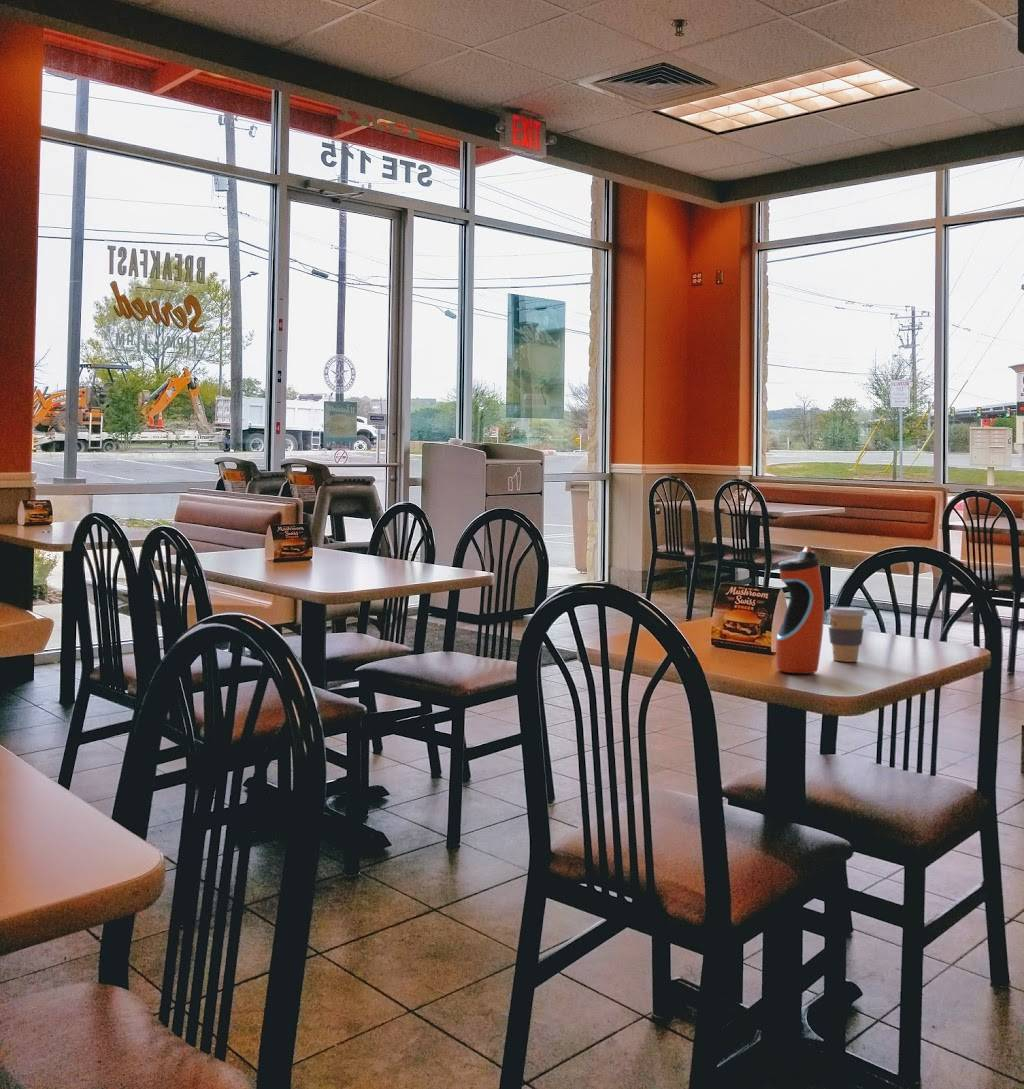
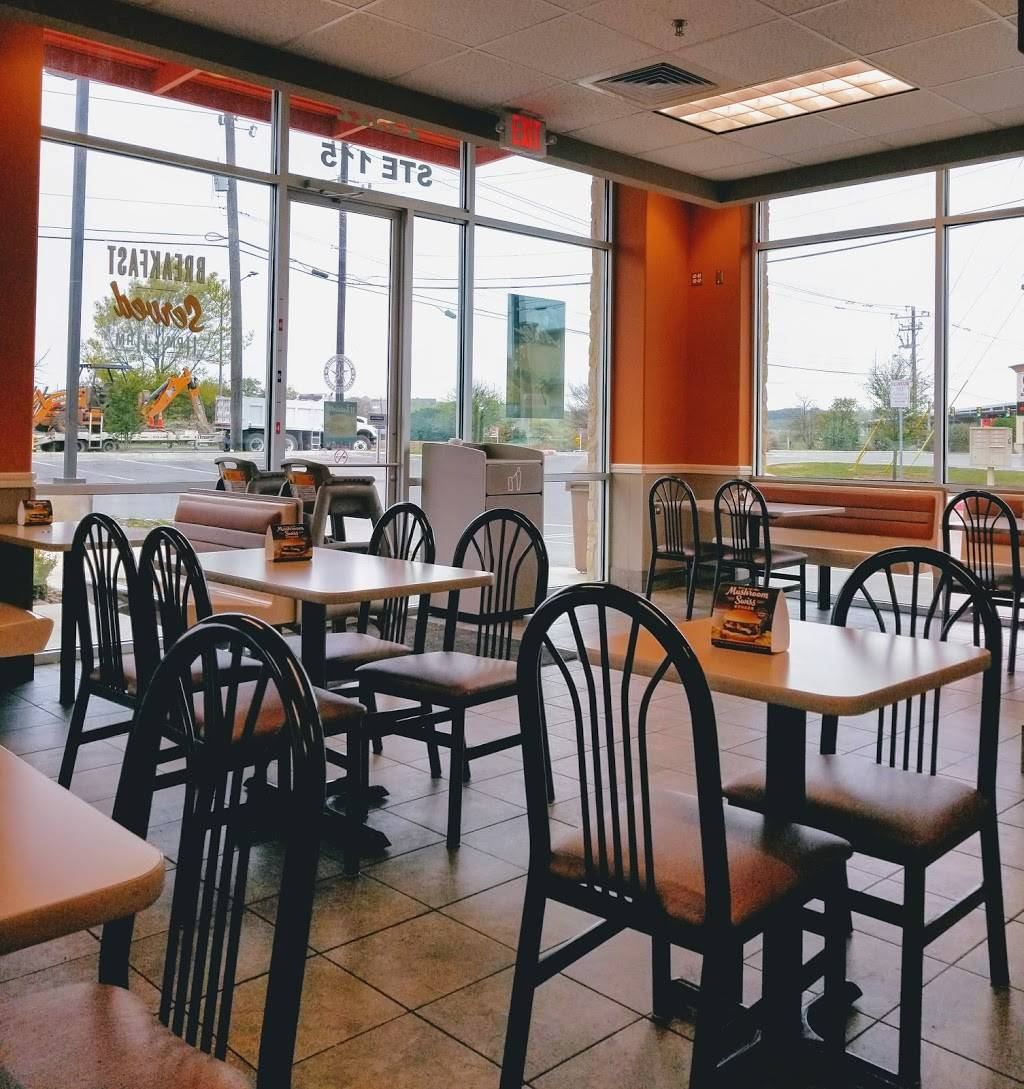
- coffee cup [826,606,868,663]
- water bottle [775,545,825,674]
